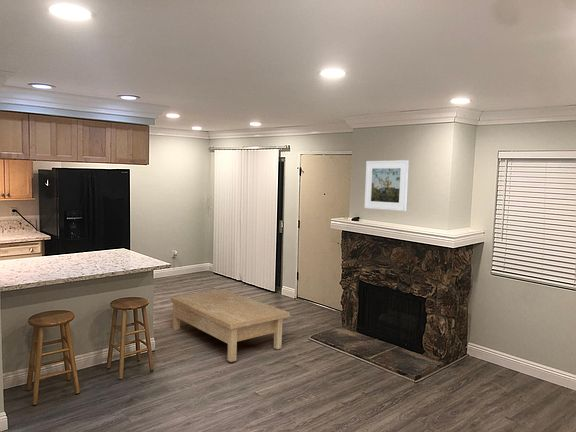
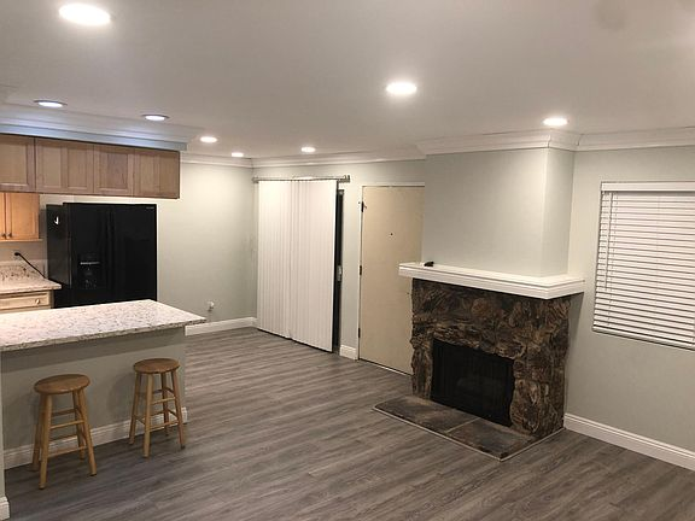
- coffee table [169,289,291,363]
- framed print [363,159,410,212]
